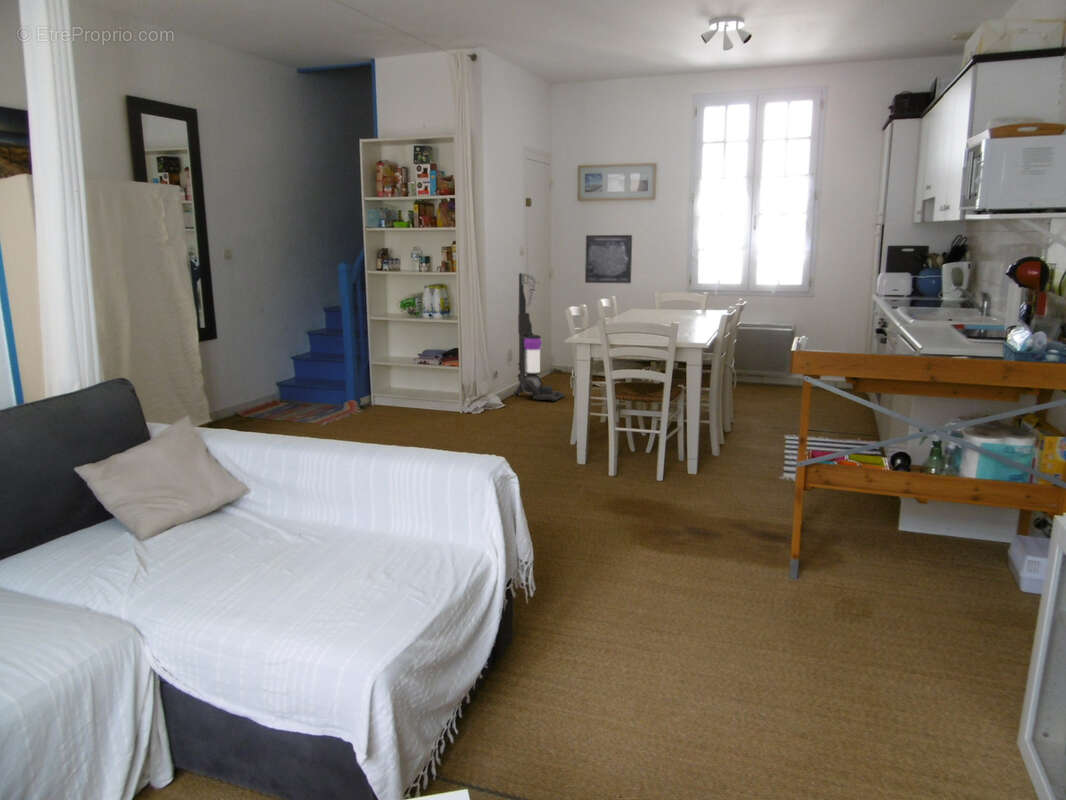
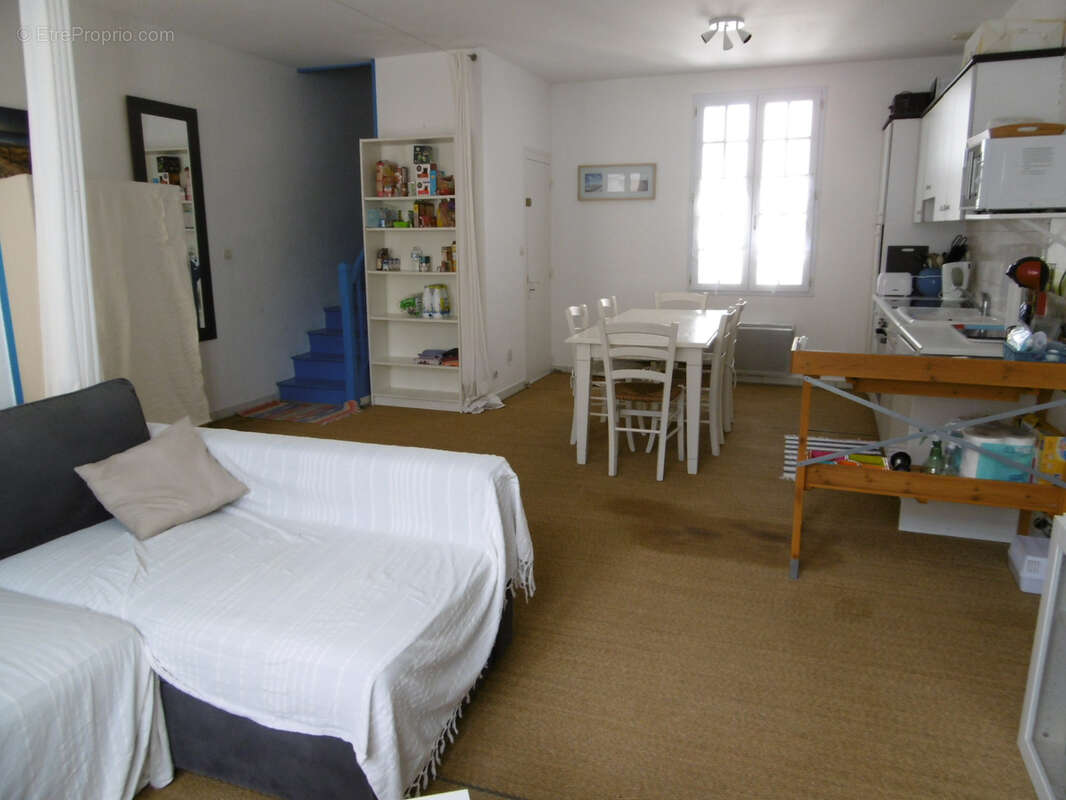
- vacuum cleaner [513,272,565,402]
- wall art [584,234,633,284]
